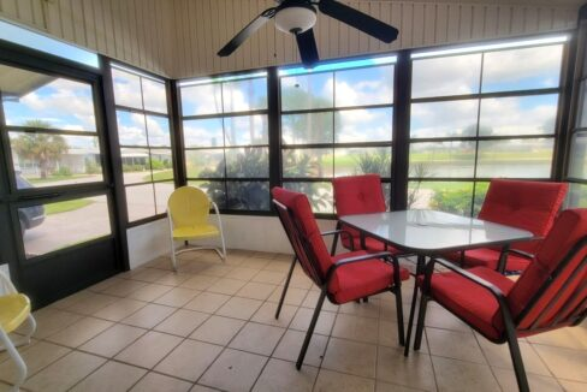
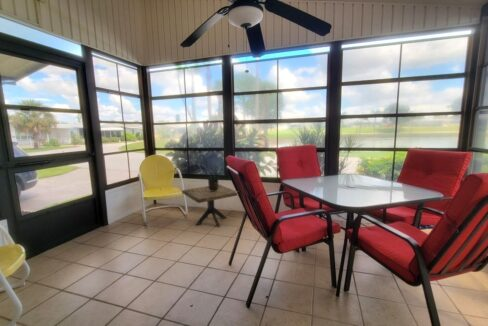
+ side table [181,184,238,228]
+ potted plant [204,165,223,191]
